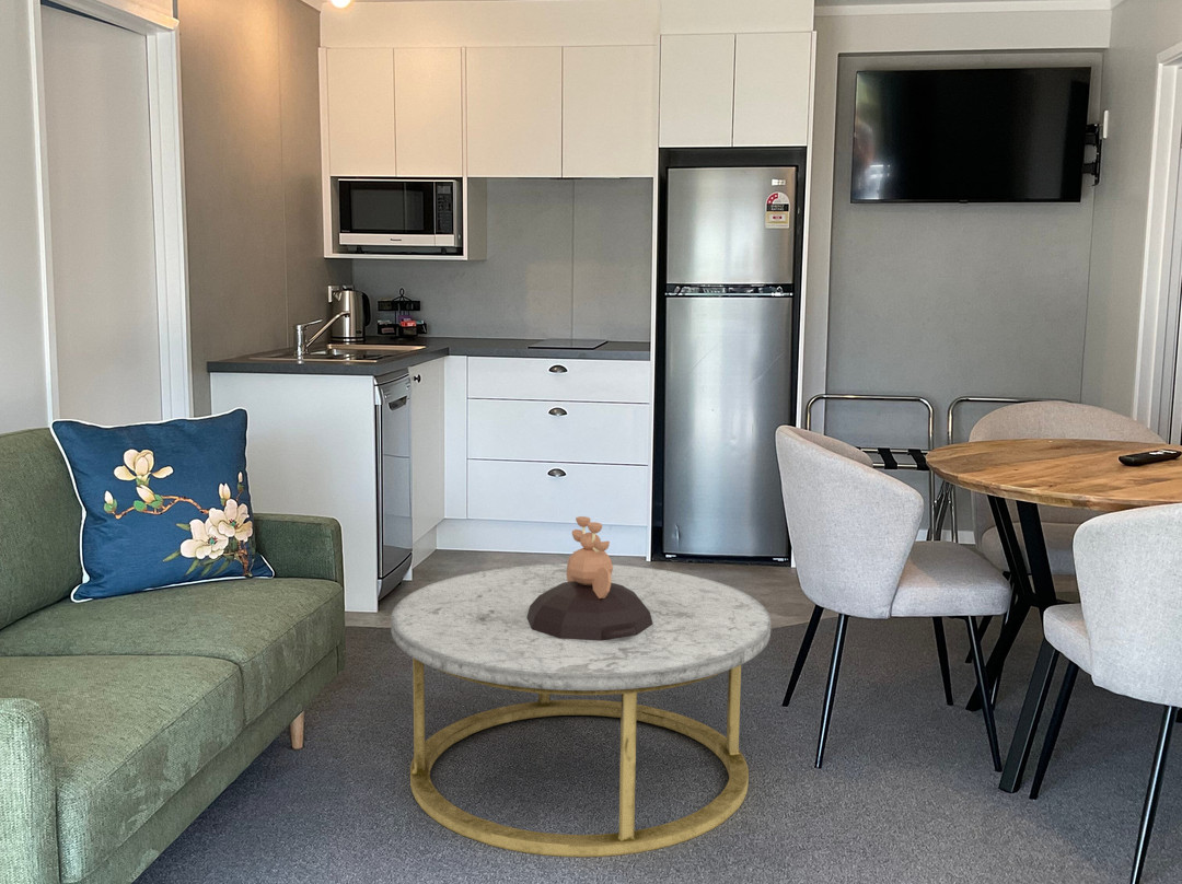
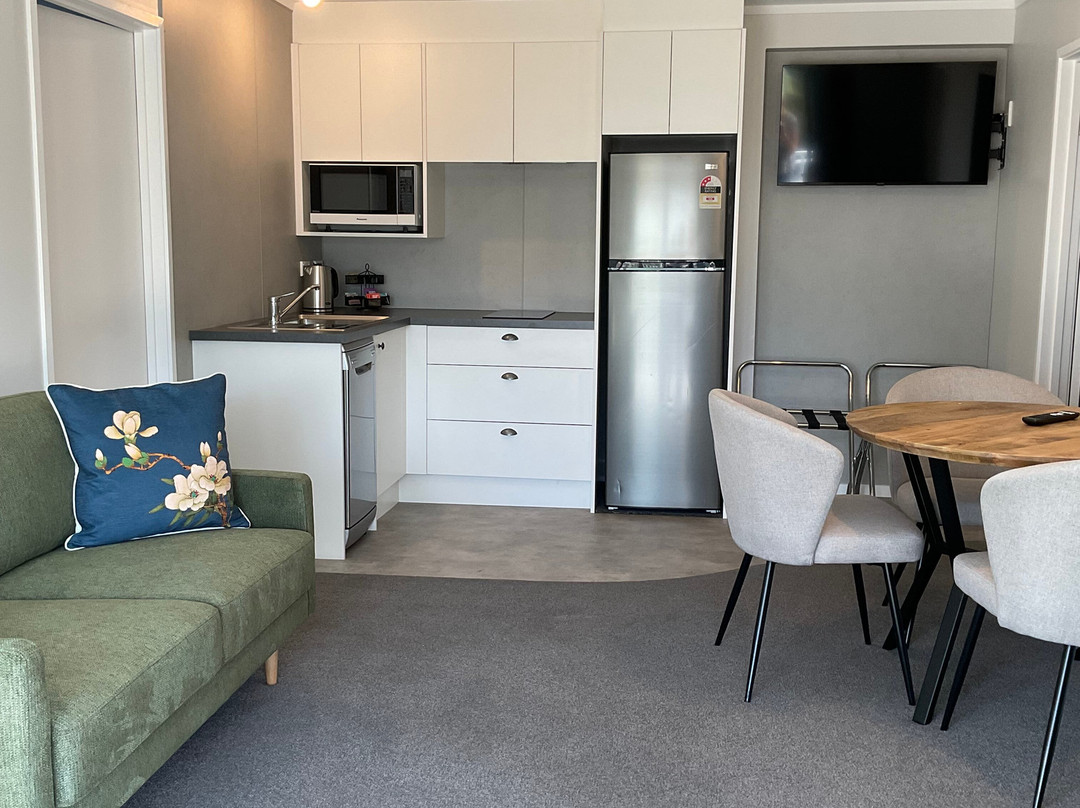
- decorative bowl [526,515,653,641]
- coffee table [390,562,772,859]
